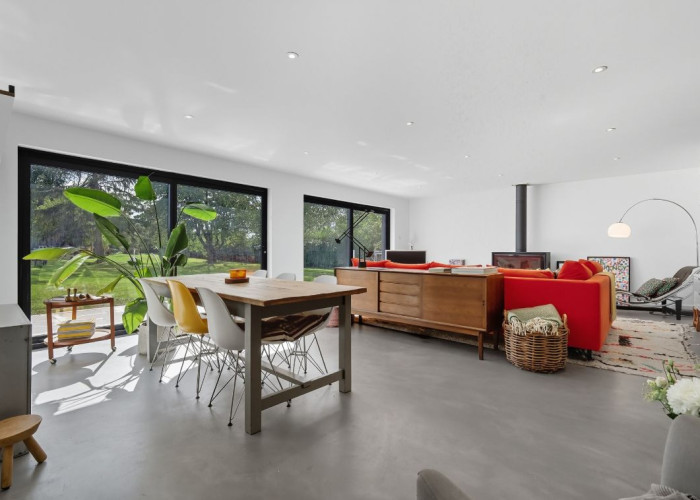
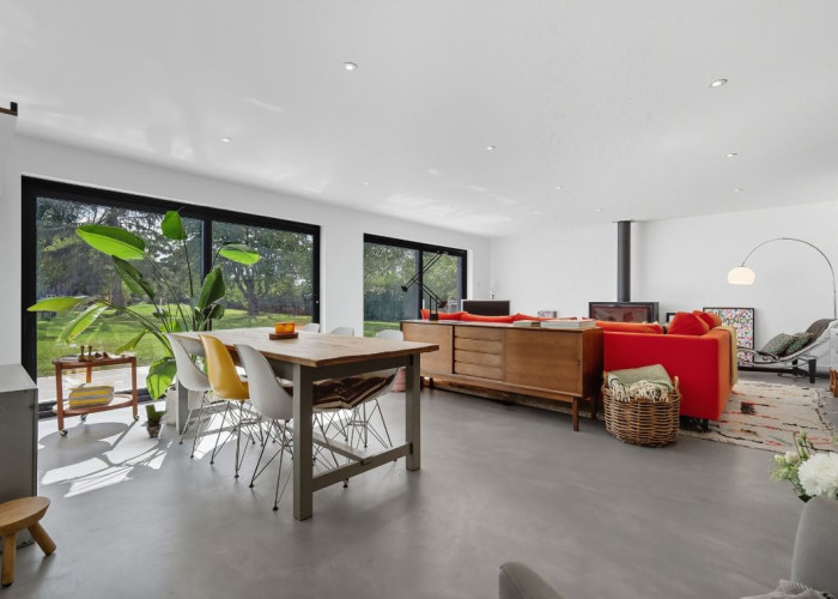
+ potted plant [142,403,172,438]
